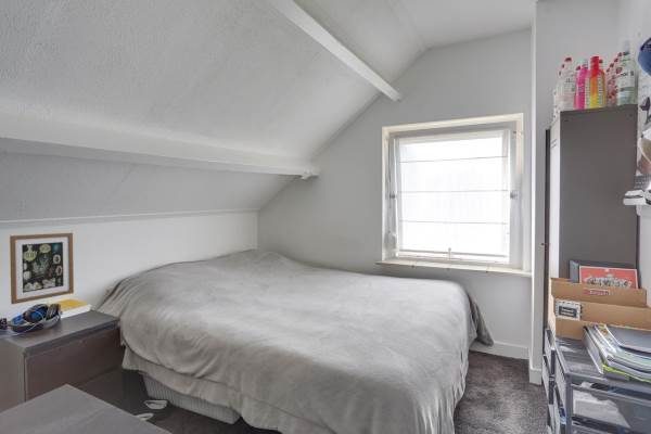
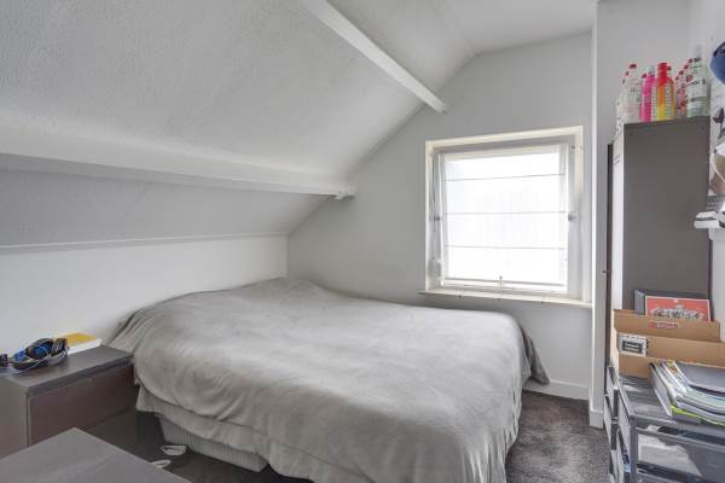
- wall art [9,232,75,305]
